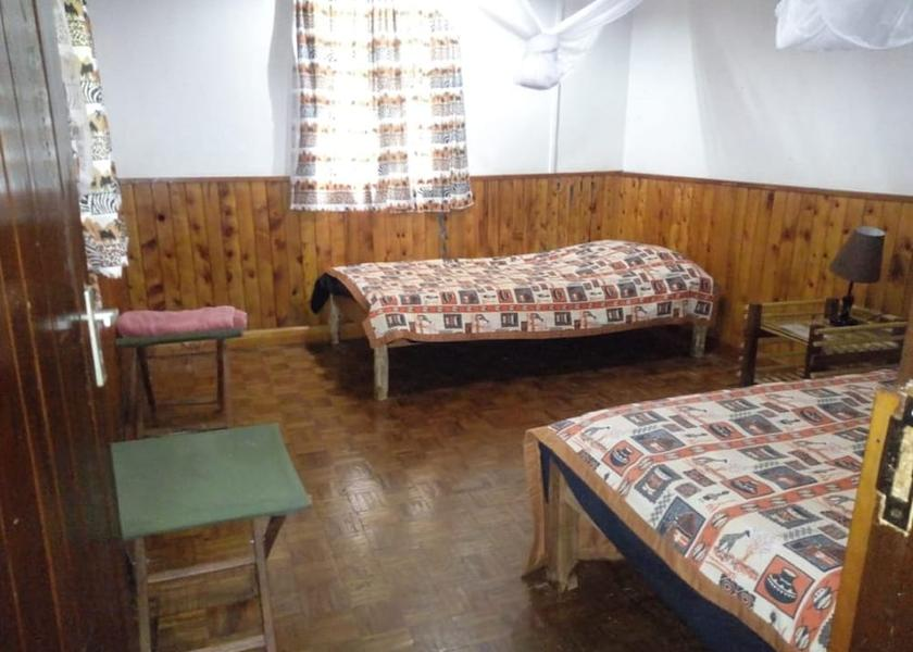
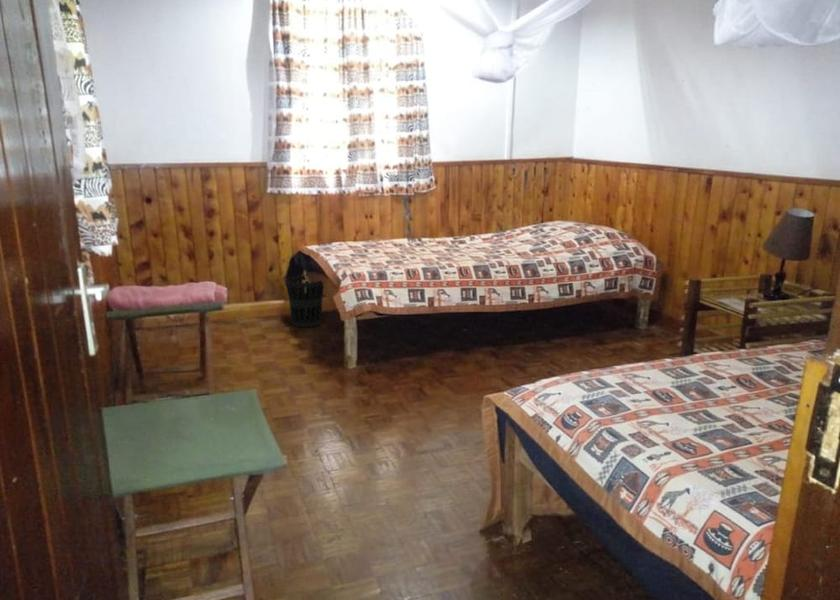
+ wastebasket [285,275,325,328]
